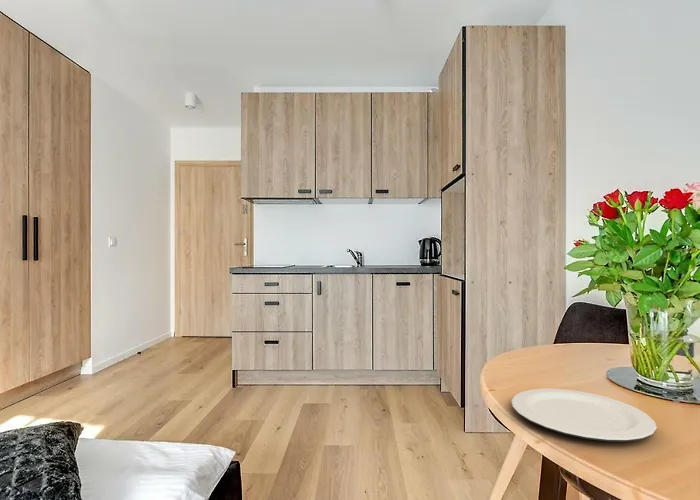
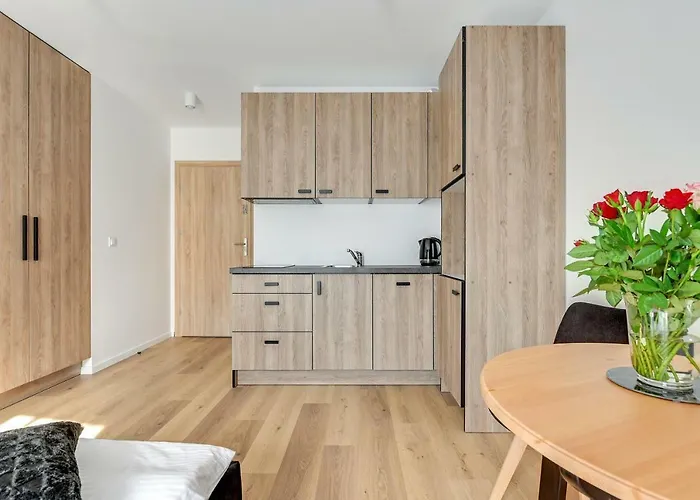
- plate [510,388,657,443]
